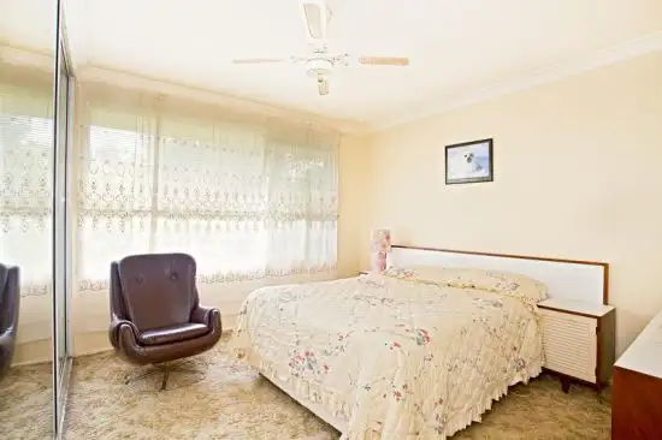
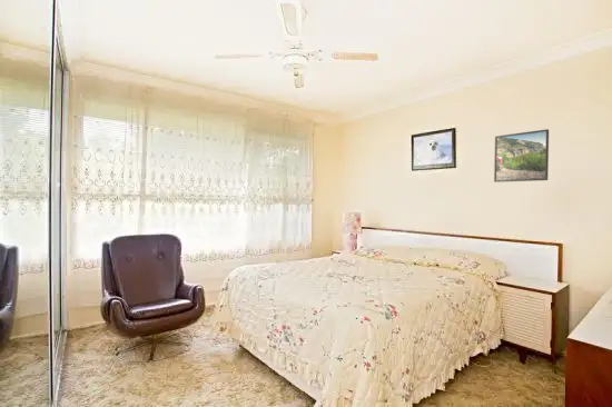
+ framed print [493,128,550,183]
